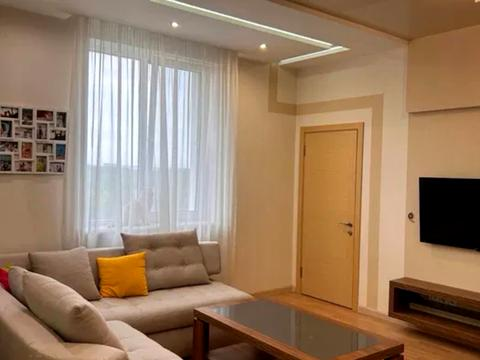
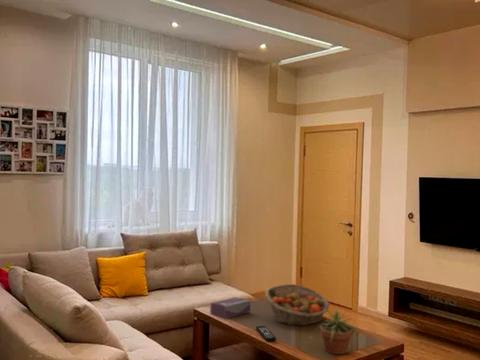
+ fruit basket [264,283,330,327]
+ remote control [255,325,277,343]
+ potted plant [314,307,360,355]
+ tissue box [209,296,251,319]
